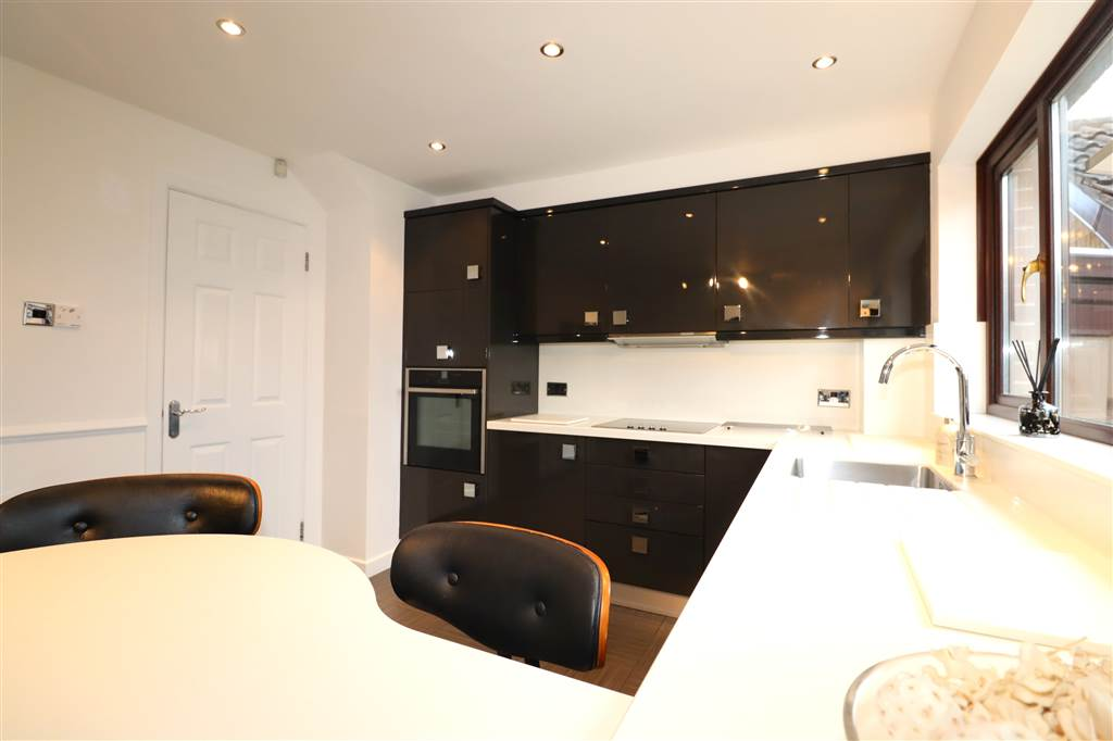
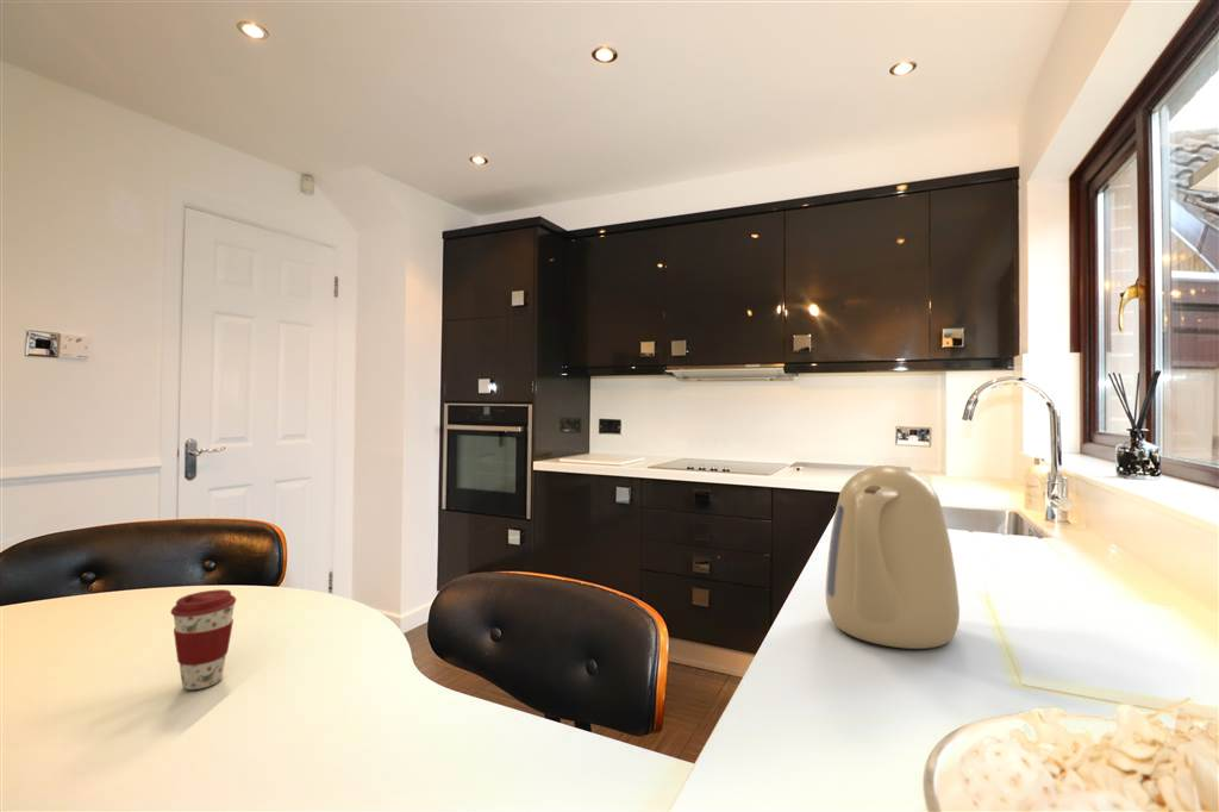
+ coffee cup [169,588,237,691]
+ kettle [825,464,961,650]
